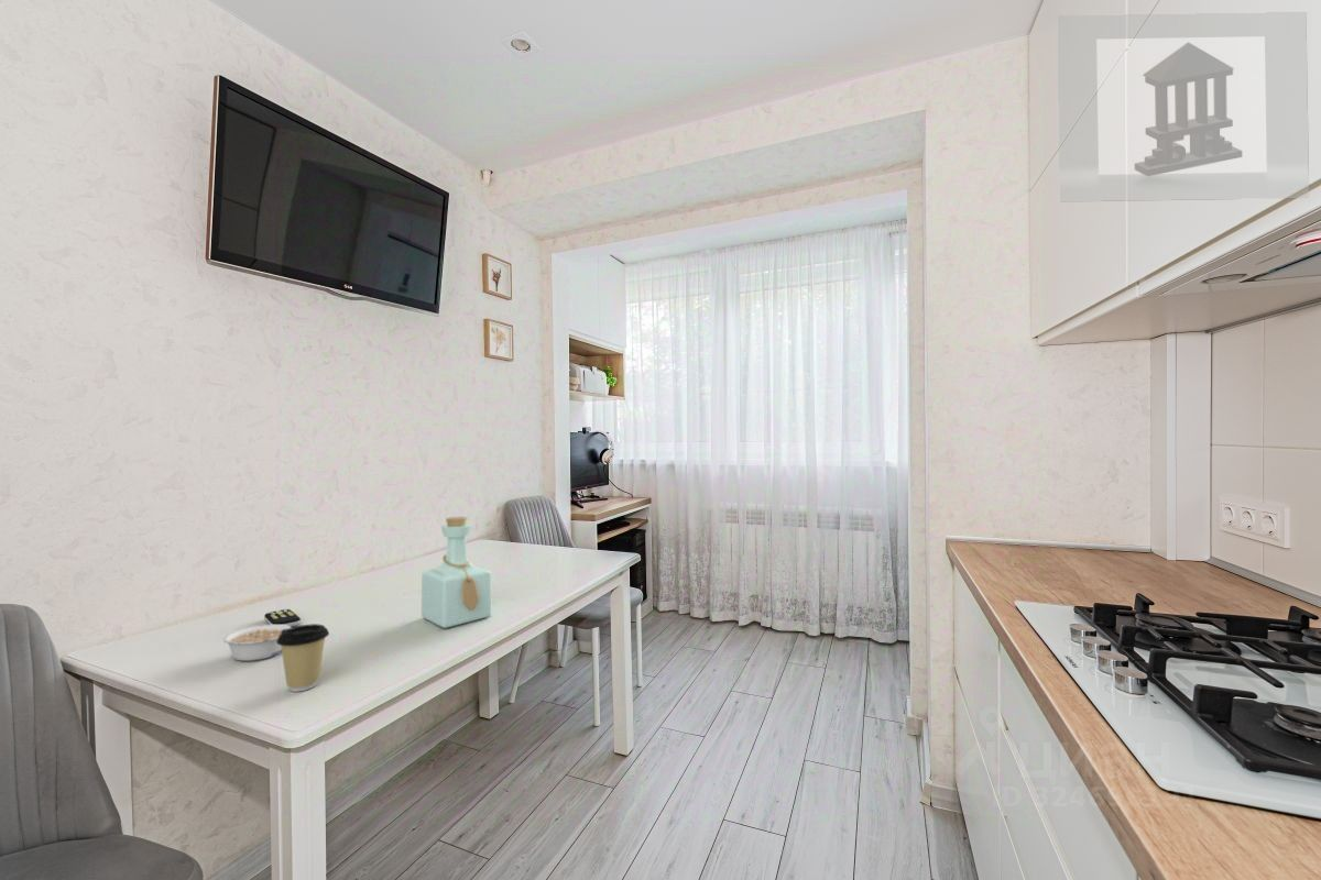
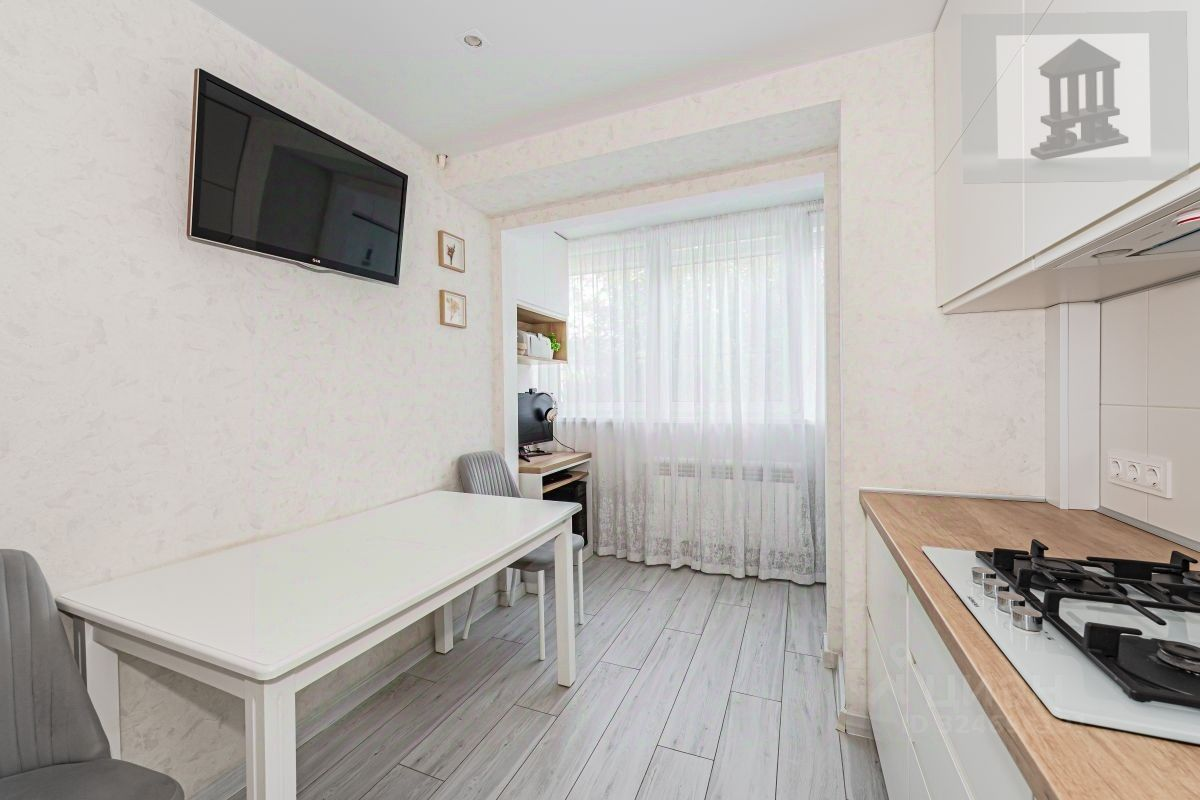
- remote control [263,607,302,628]
- coffee cup [276,623,330,693]
- legume [221,624,292,662]
- bottle [421,516,492,629]
